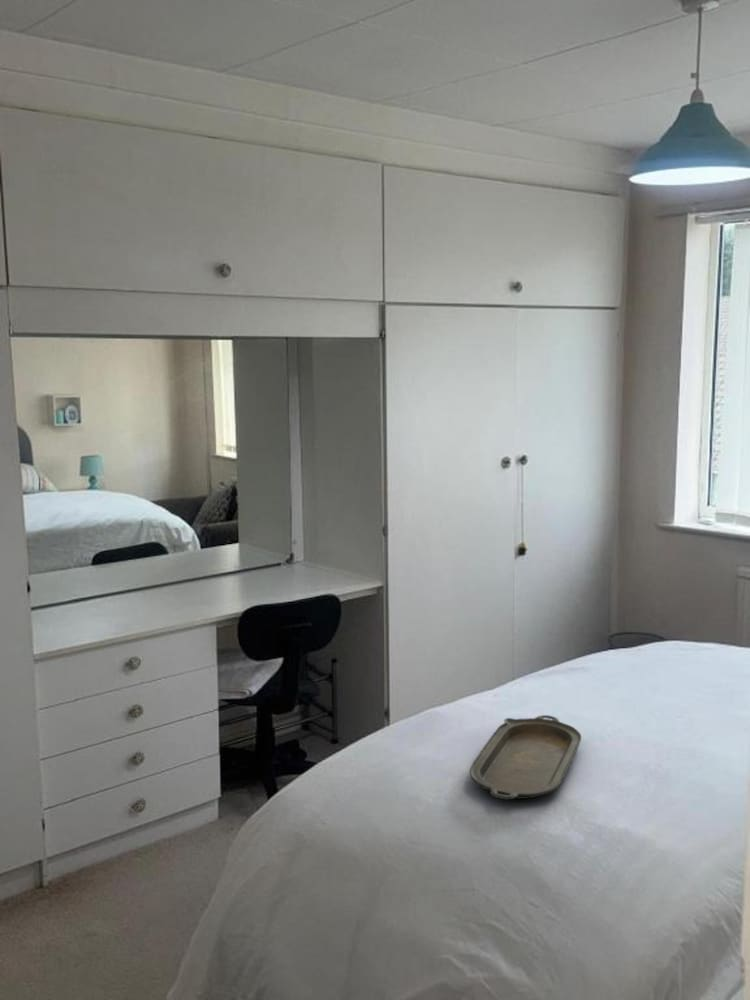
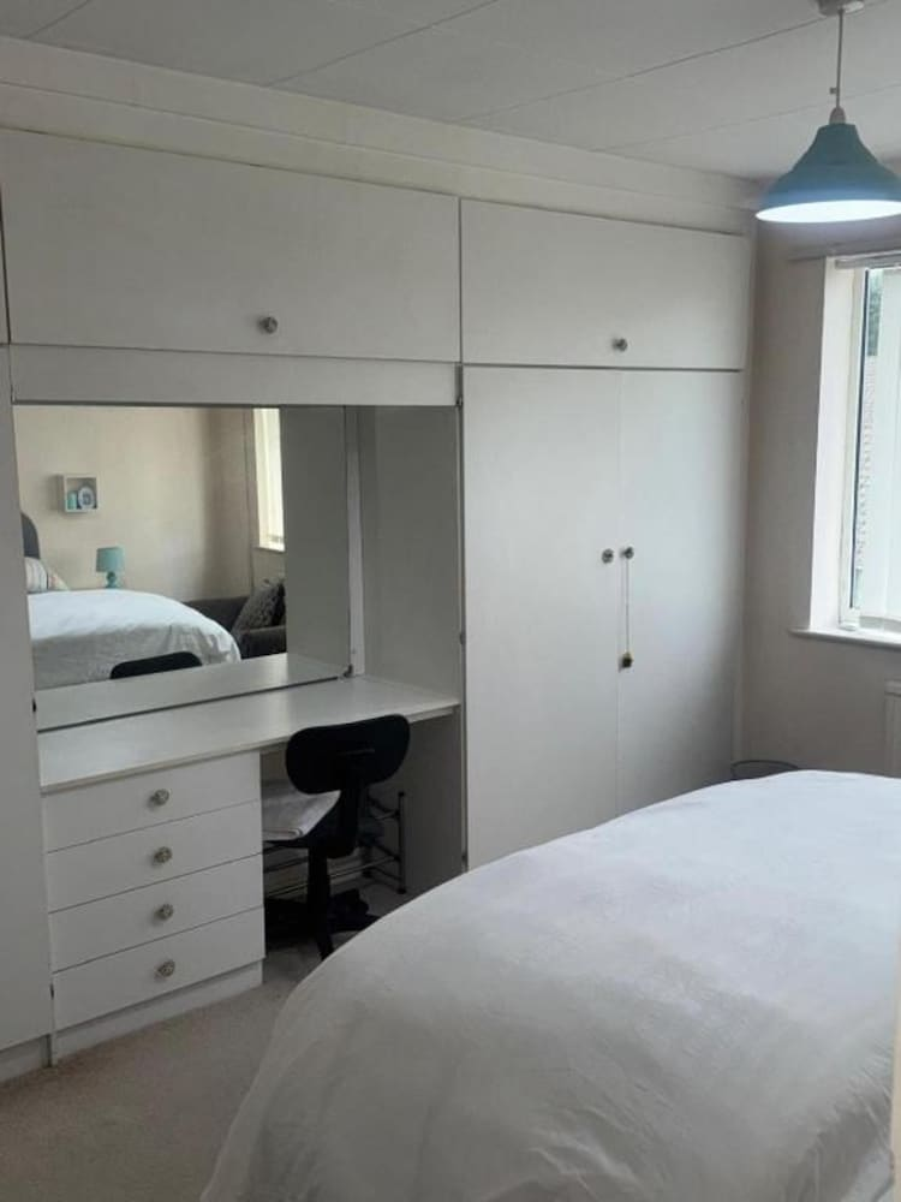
- serving tray [469,714,582,800]
